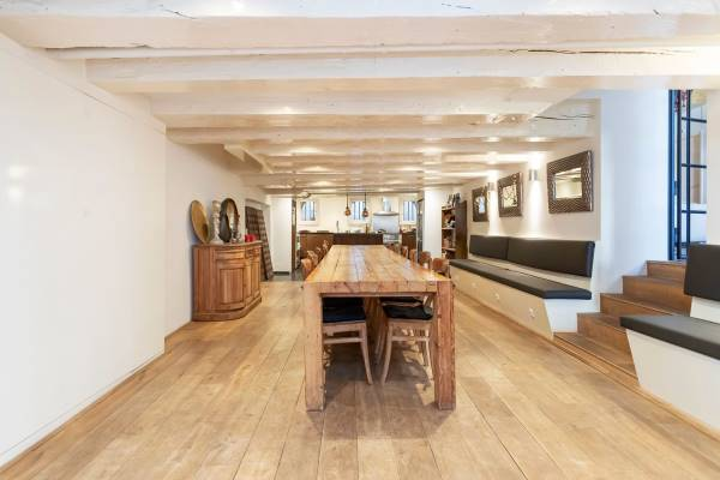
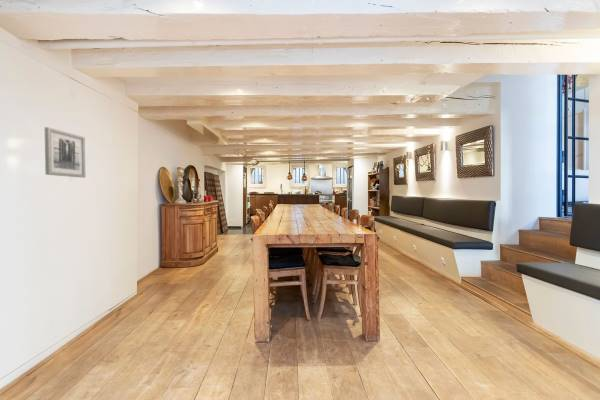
+ wall art [44,126,86,179]
